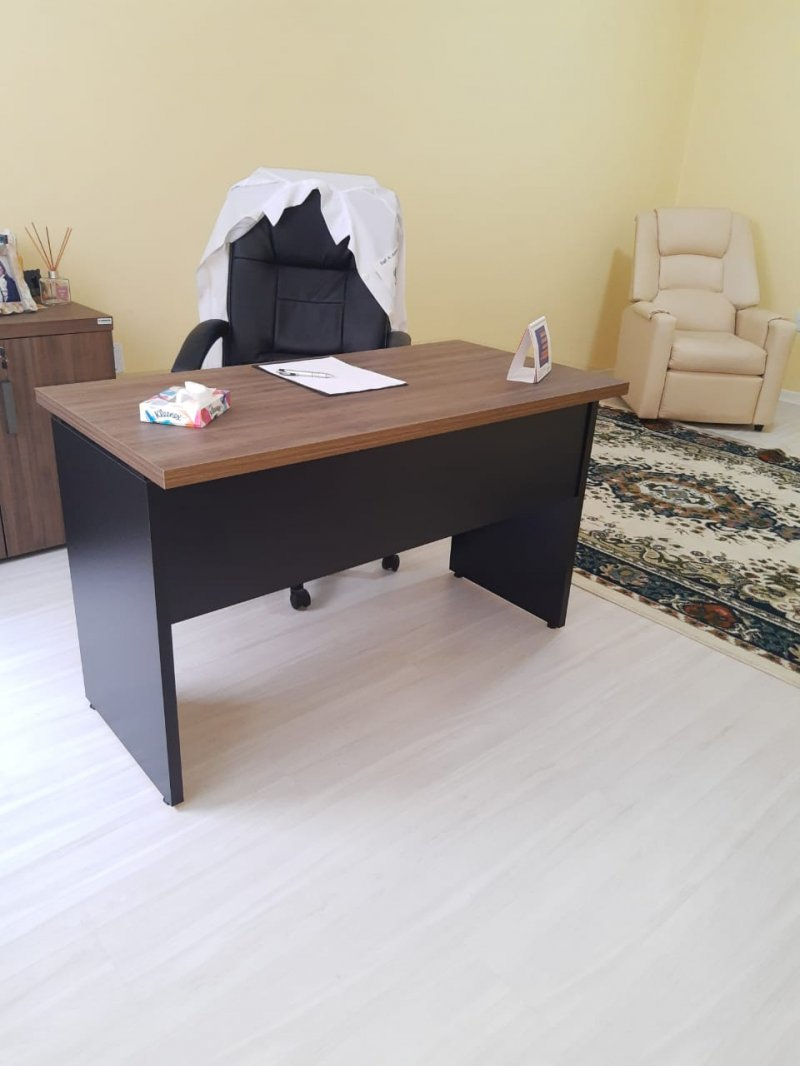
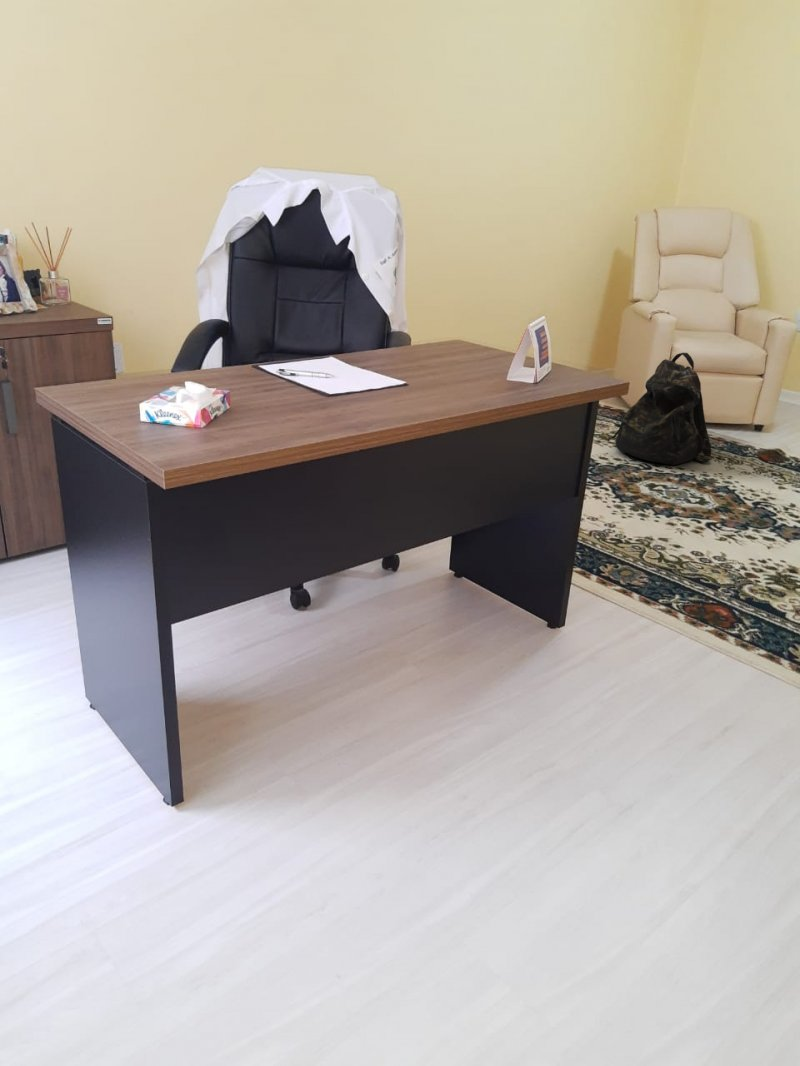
+ backpack [611,352,712,466]
